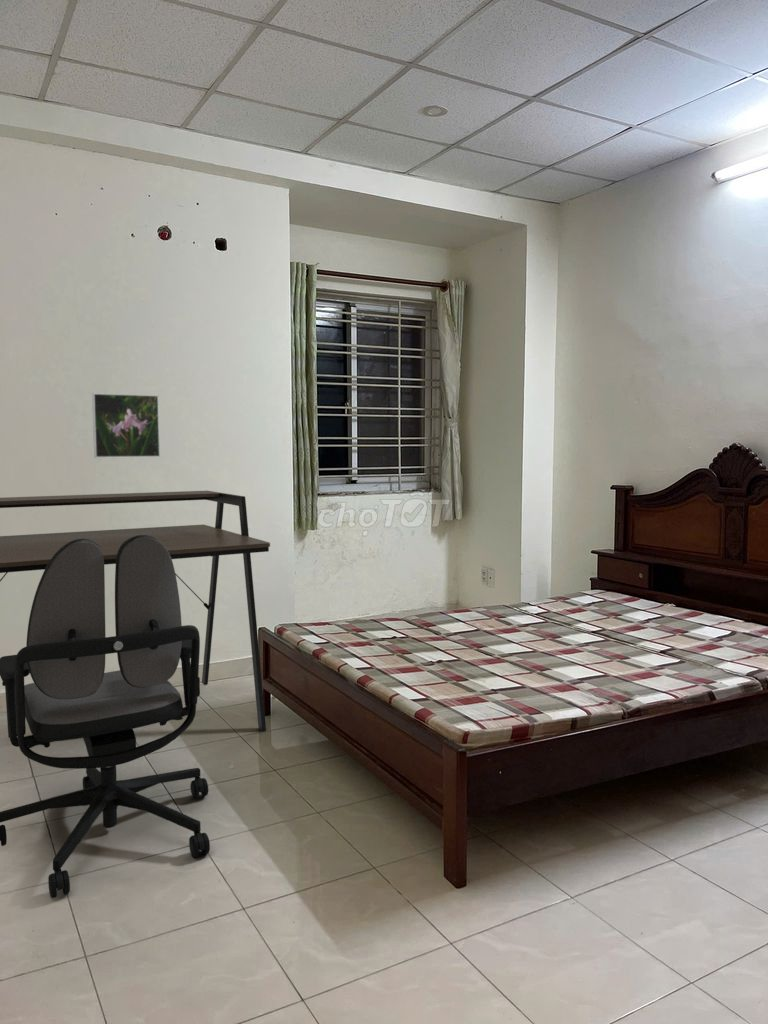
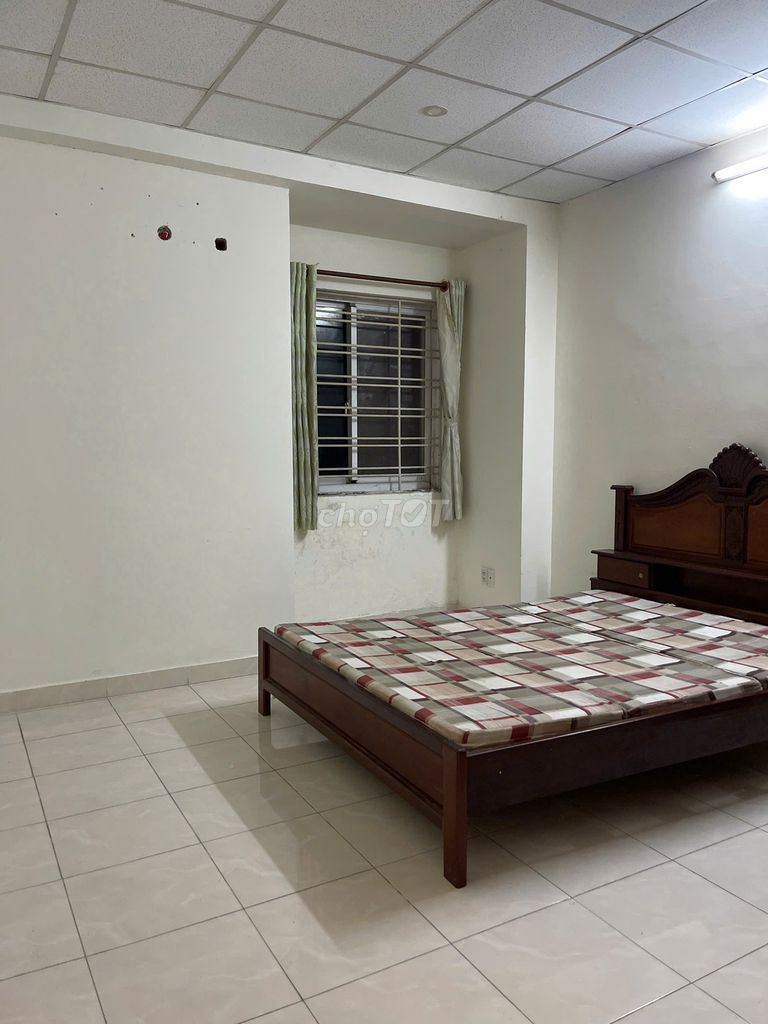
- desk [0,490,271,733]
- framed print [91,392,161,459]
- office chair [0,535,211,899]
